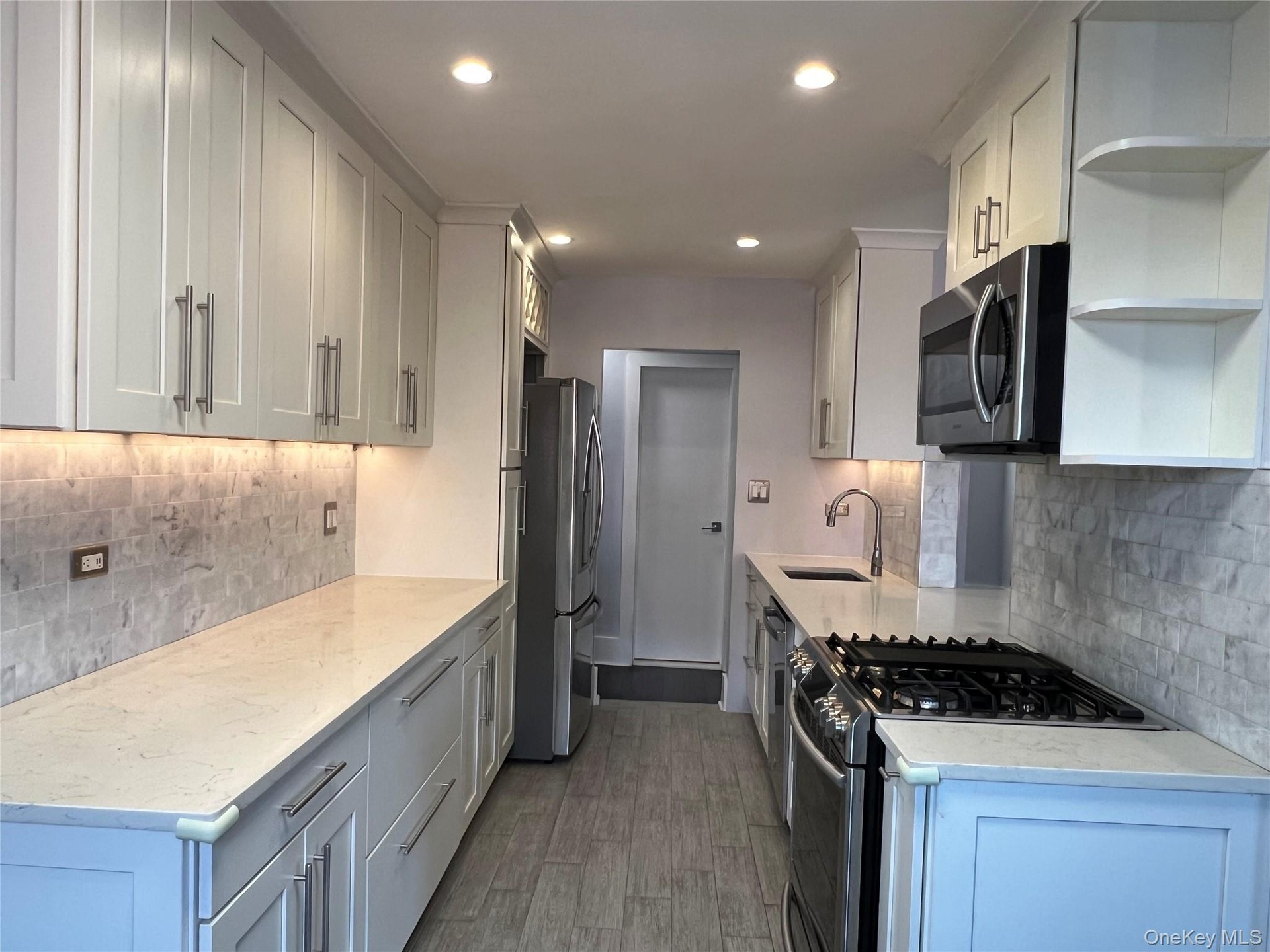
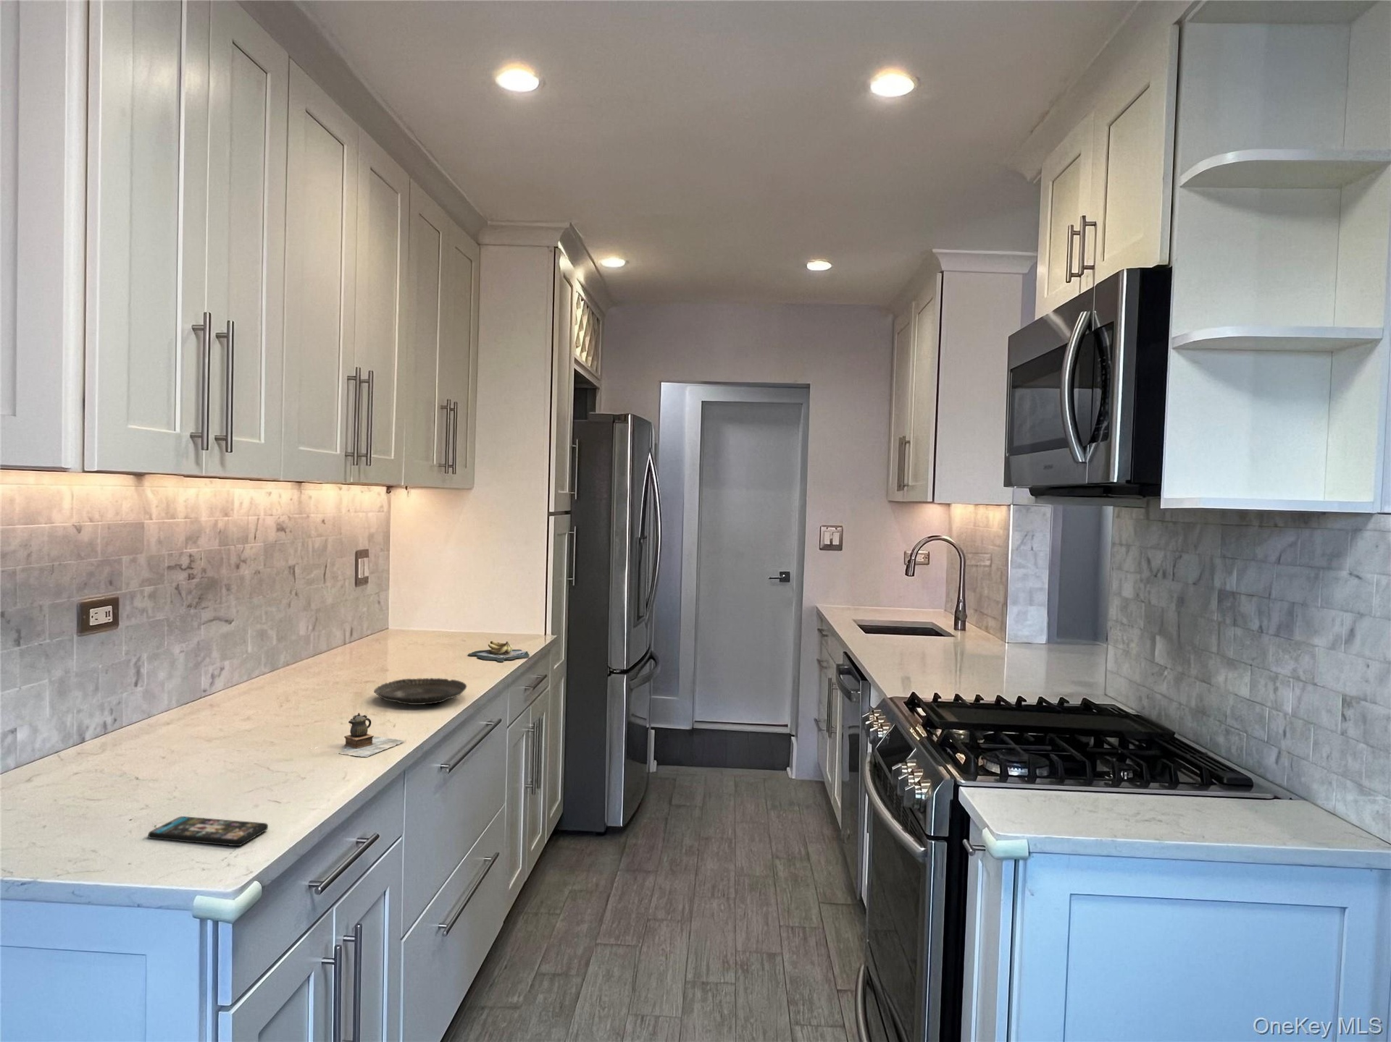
+ tart tin [373,678,468,706]
+ banana bunch [468,640,530,662]
+ teapot [309,713,405,757]
+ smartphone [148,815,268,846]
